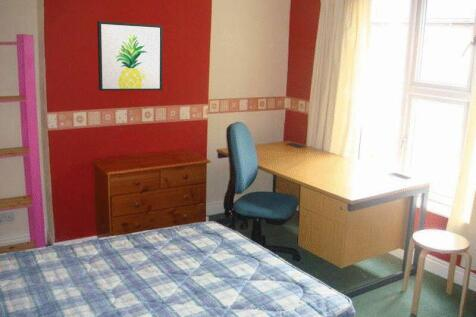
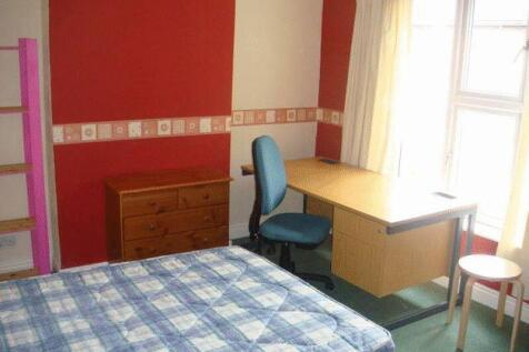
- wall art [96,20,164,92]
